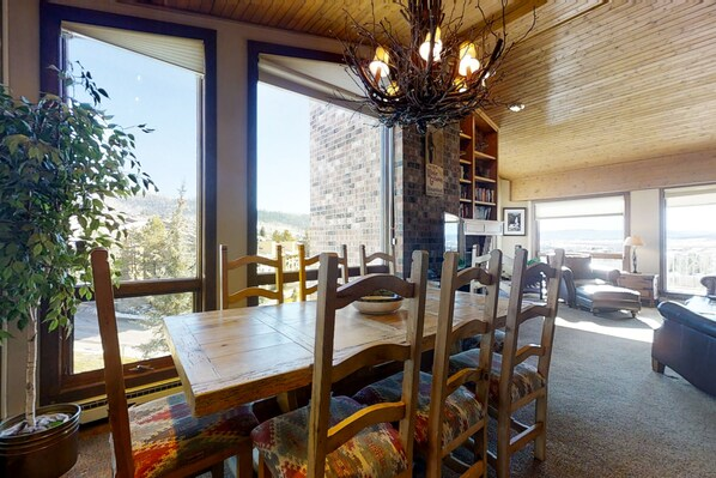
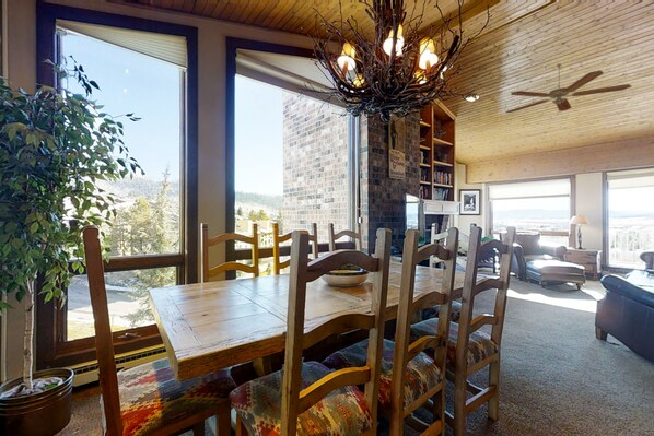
+ ceiling fan [504,63,633,114]
